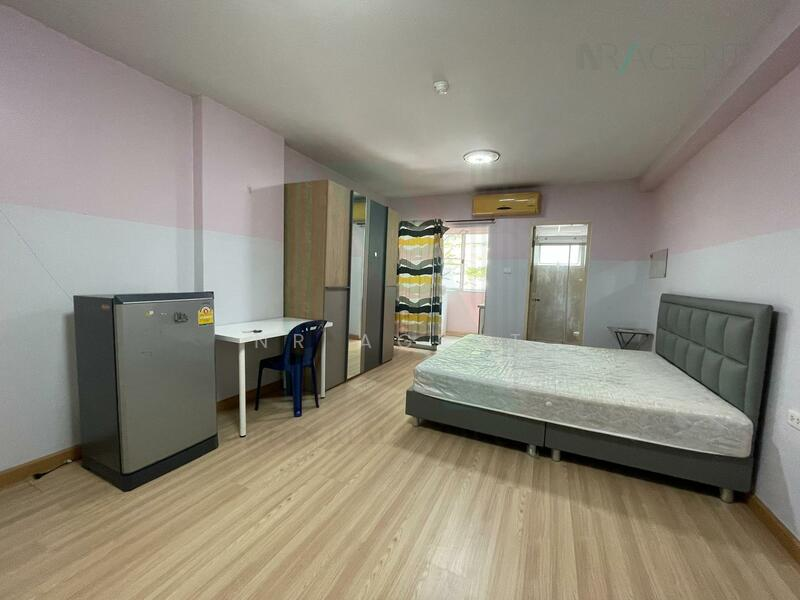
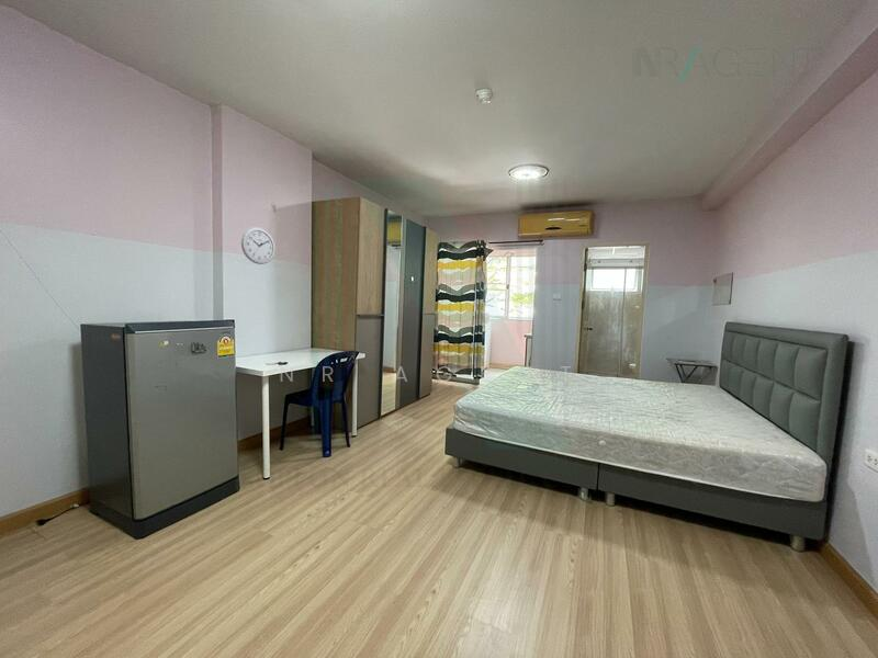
+ wall clock [240,226,277,265]
